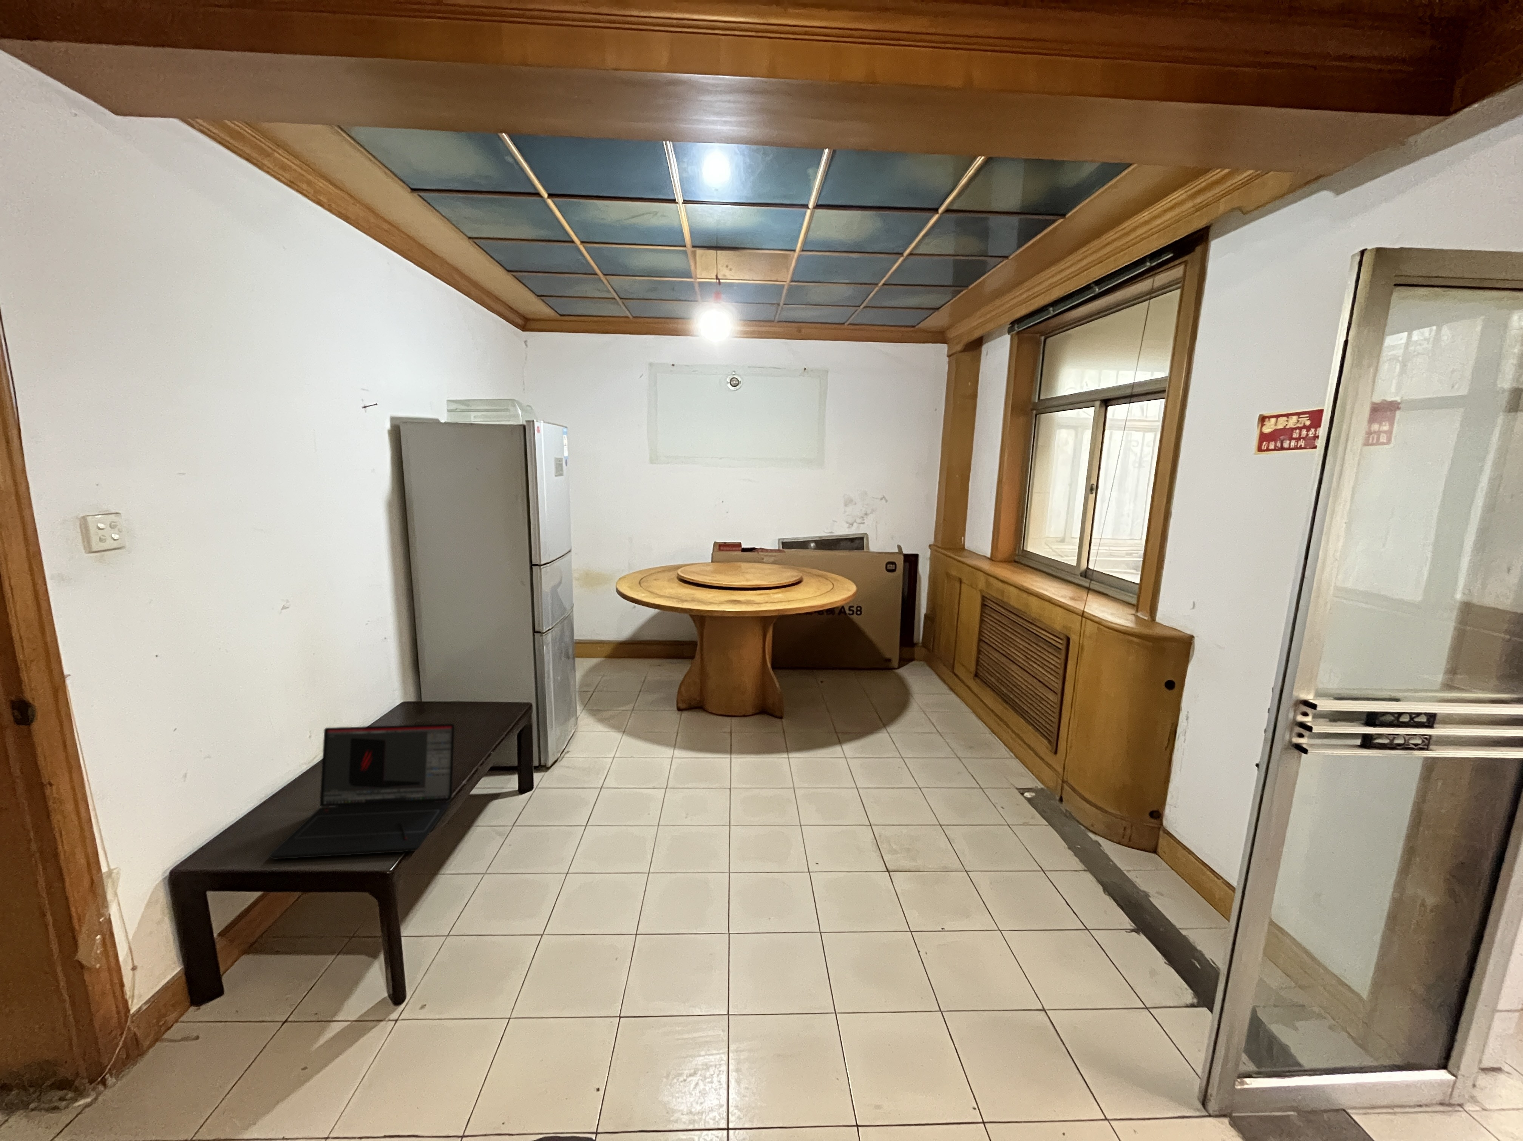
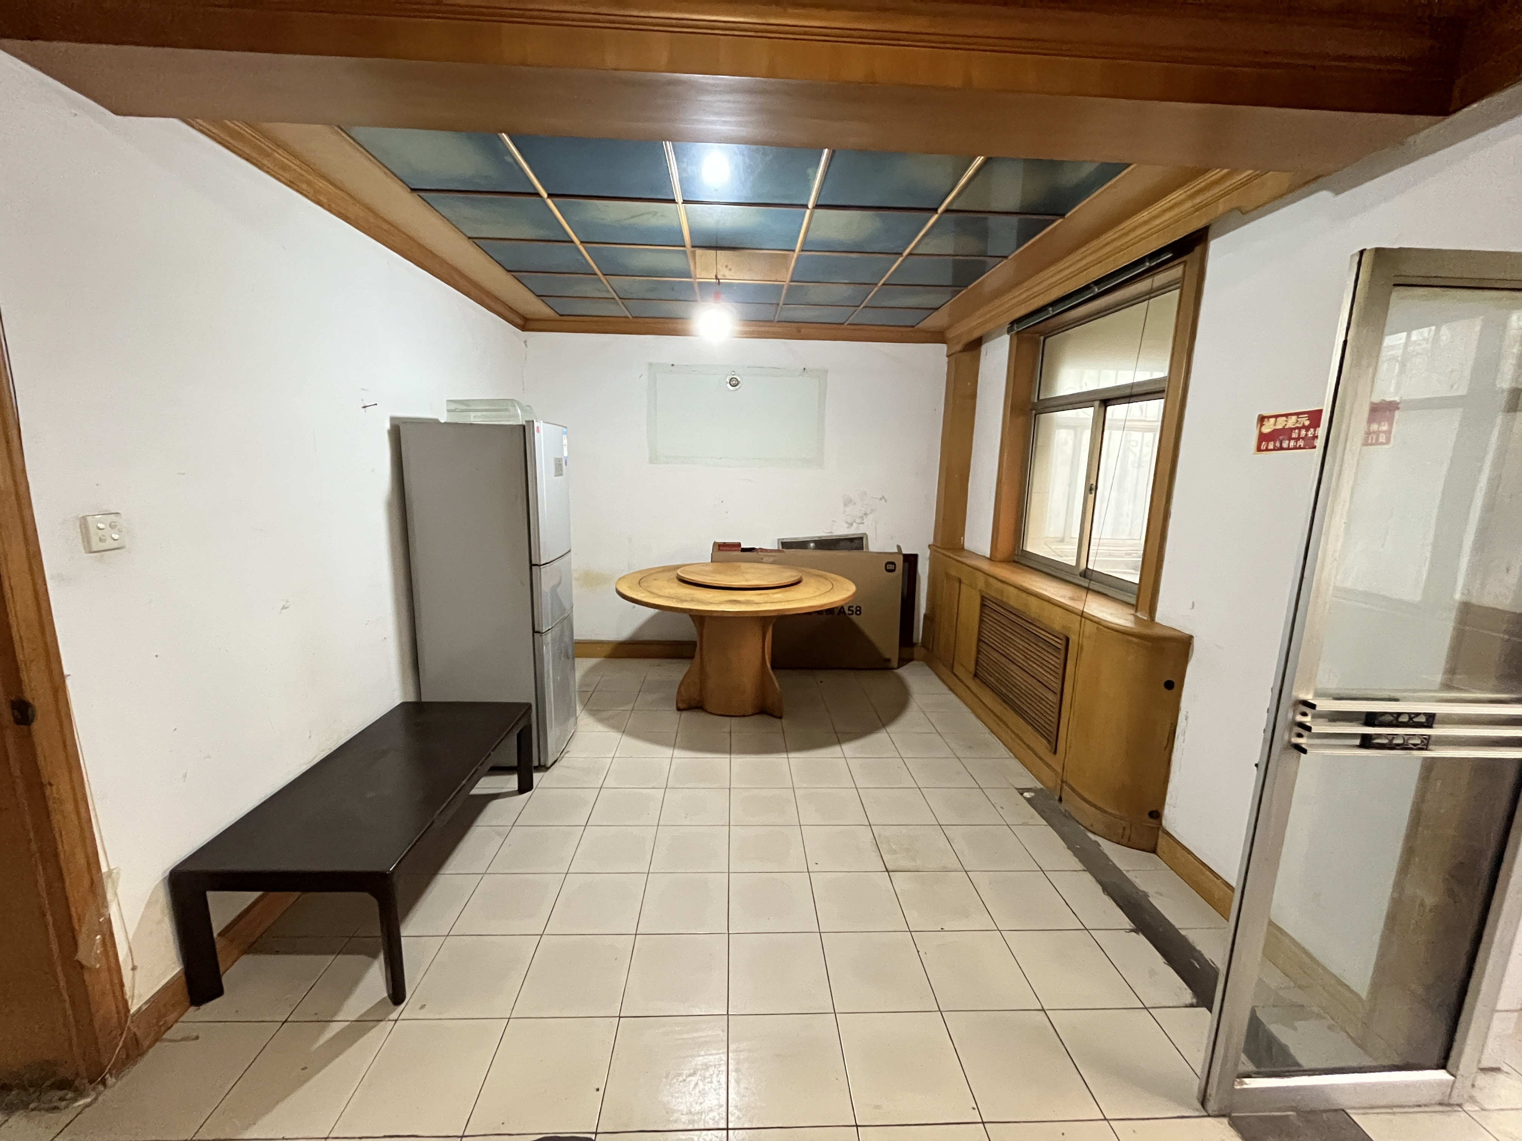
- laptop [269,723,455,859]
